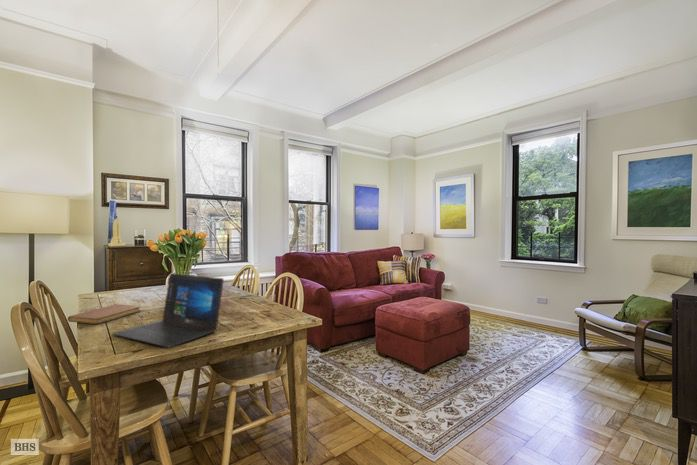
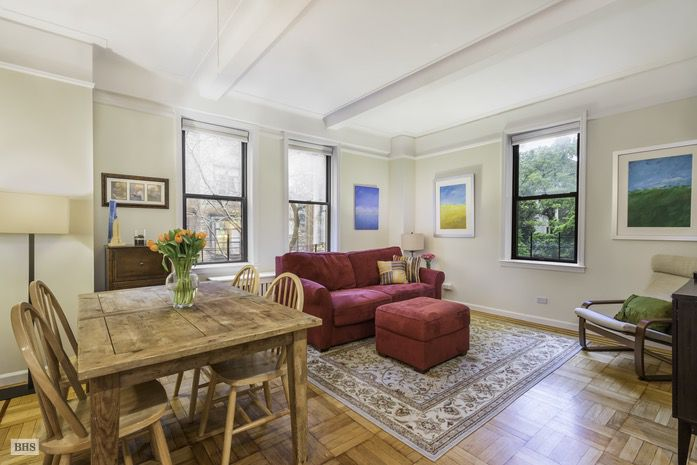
- laptop [111,272,225,348]
- notebook [67,303,142,325]
